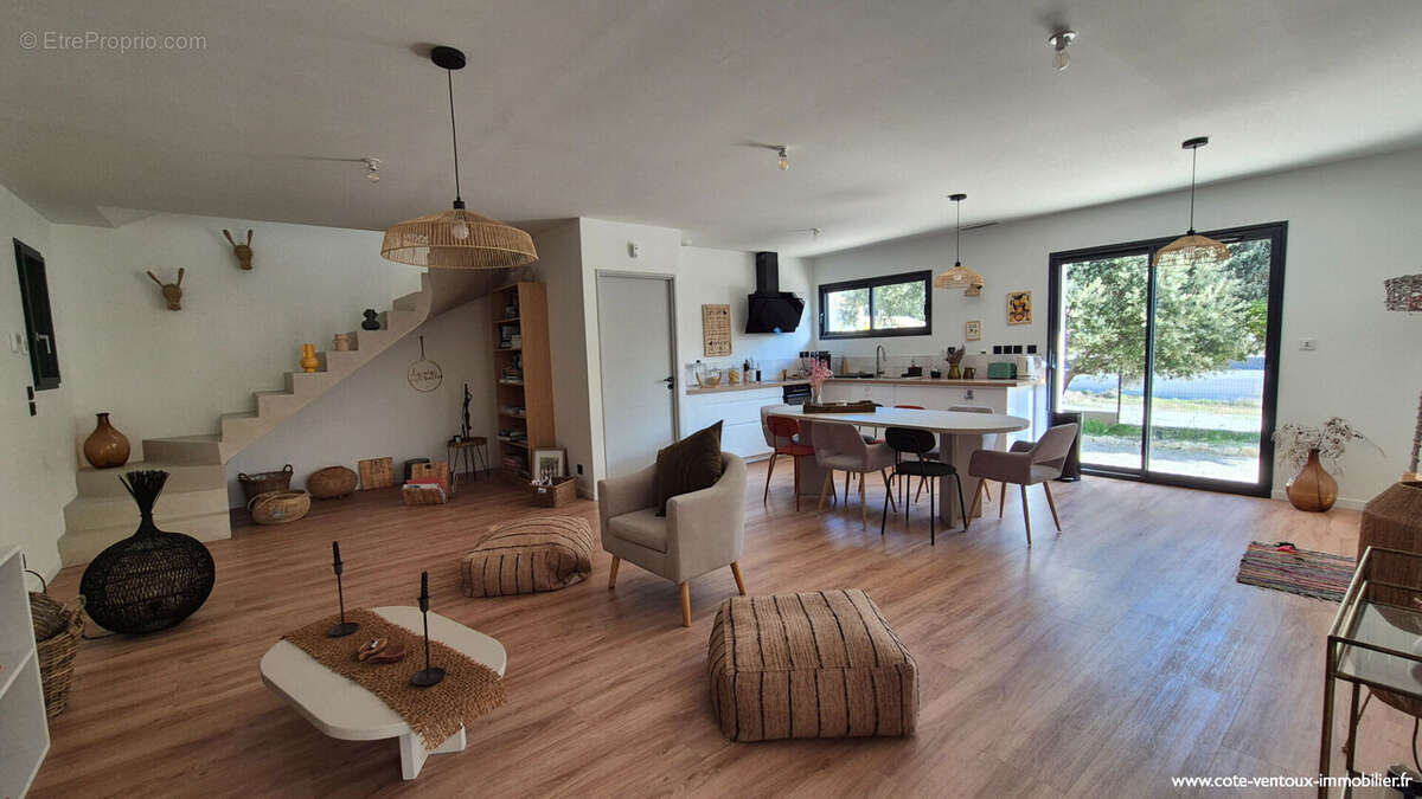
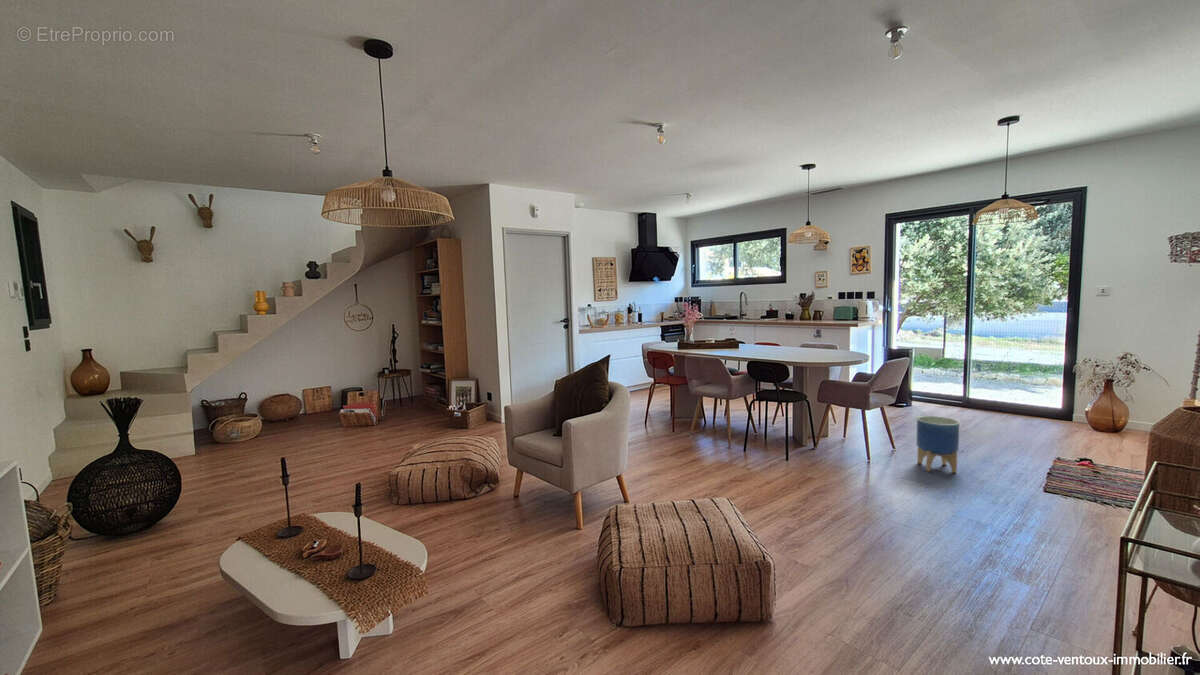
+ planter [915,415,960,474]
